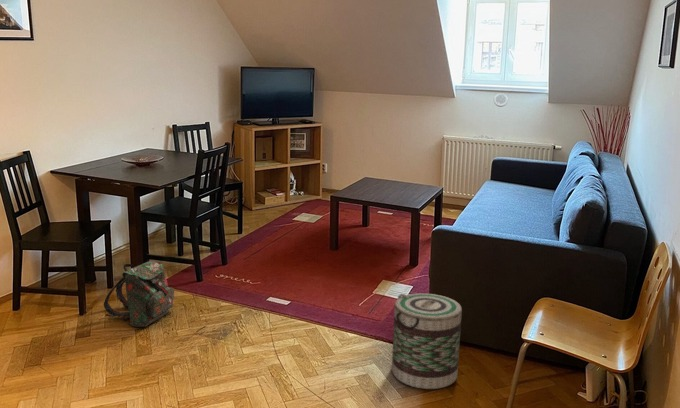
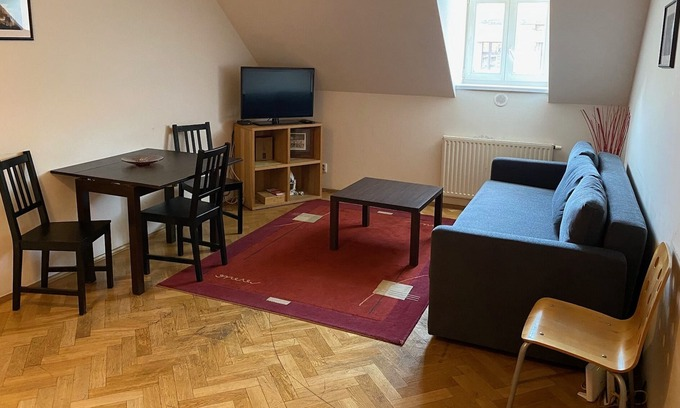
- basket [391,293,463,390]
- backpack [103,260,175,328]
